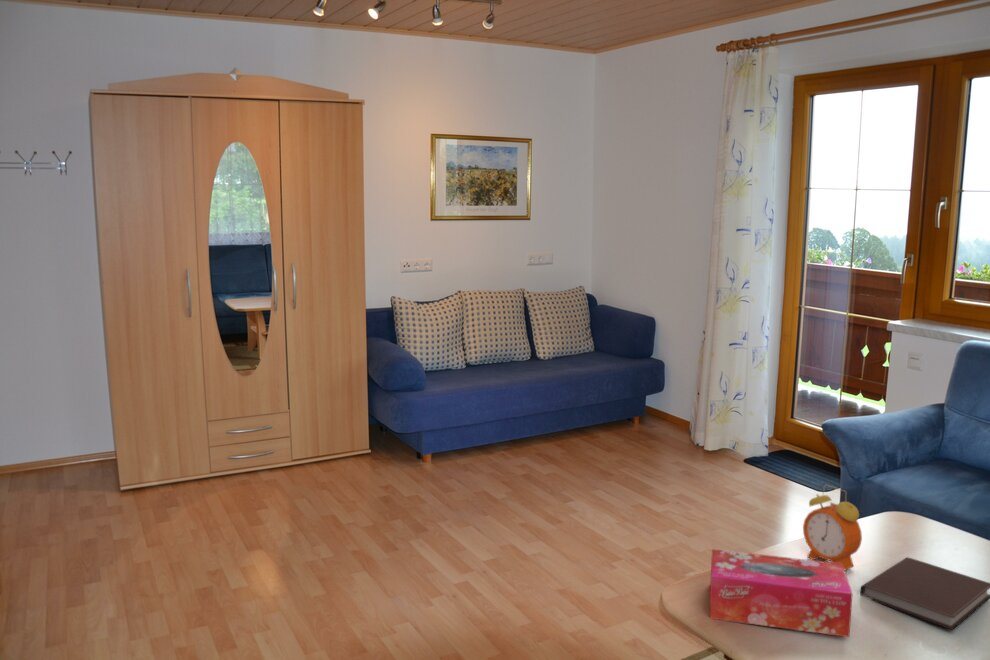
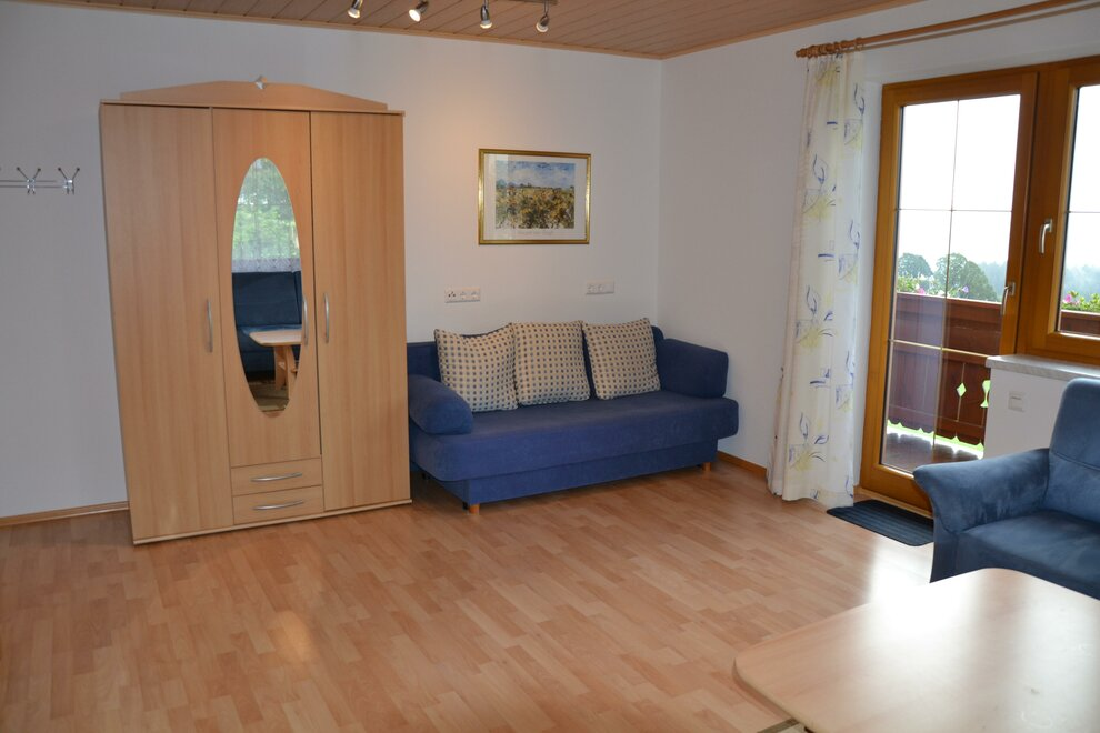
- notebook [859,556,990,631]
- tissue box [709,548,854,638]
- alarm clock [802,484,863,571]
